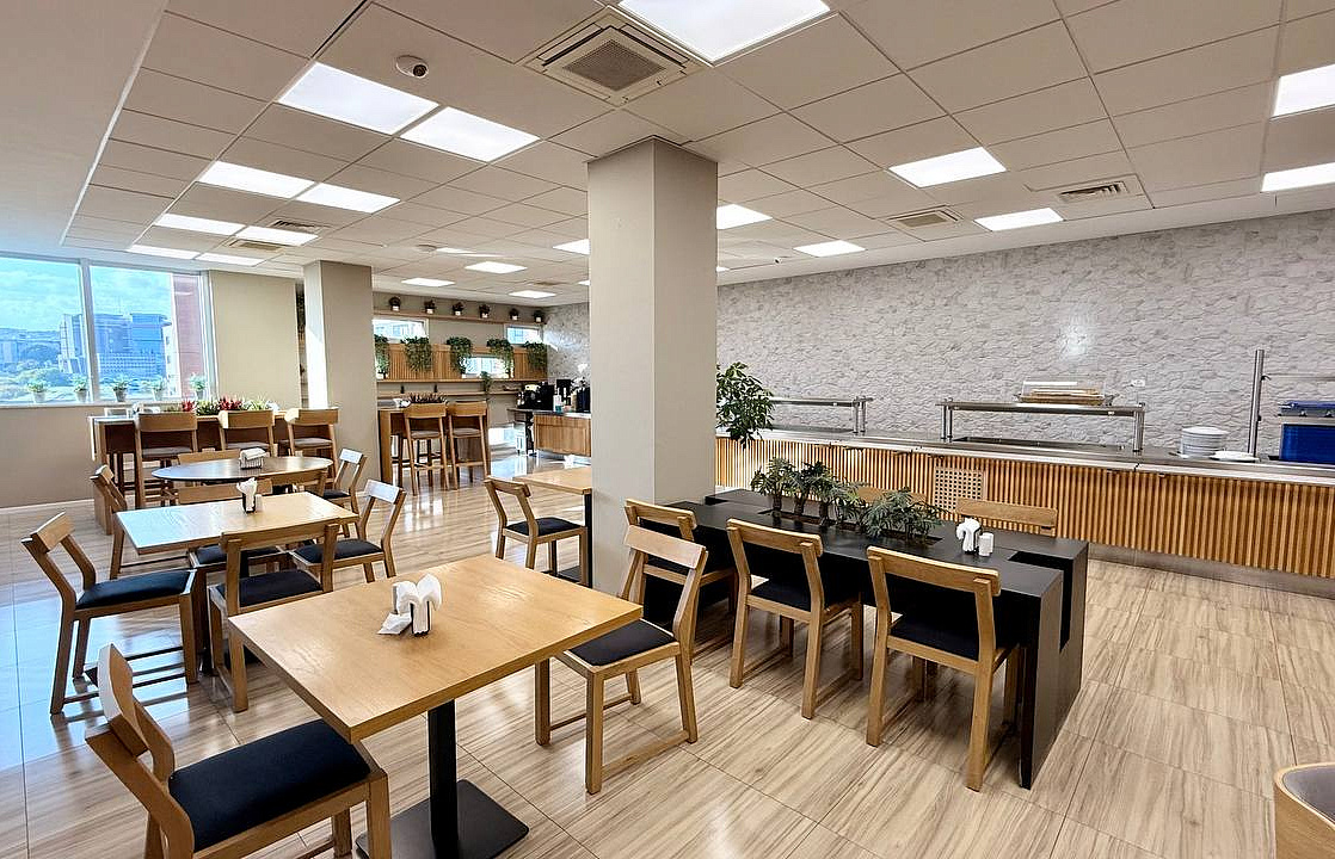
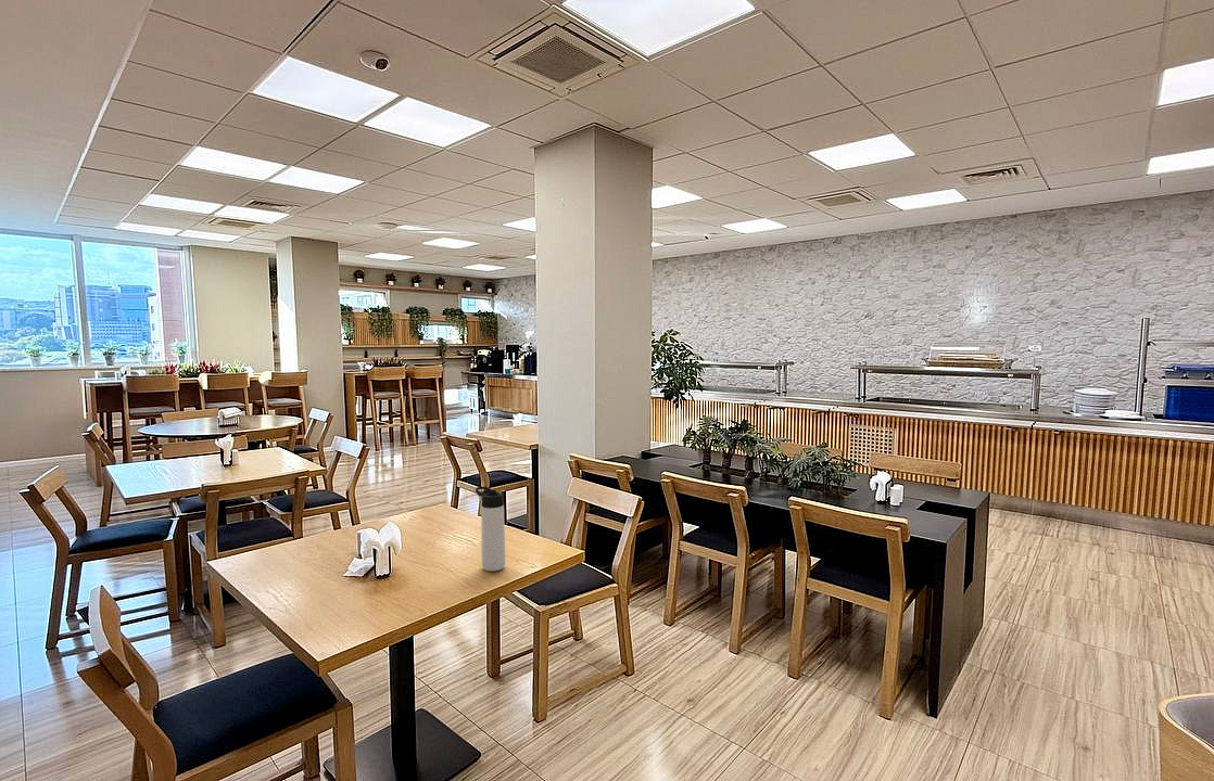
+ thermos bottle [475,486,507,573]
